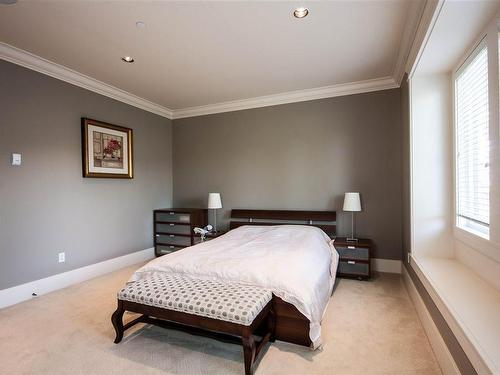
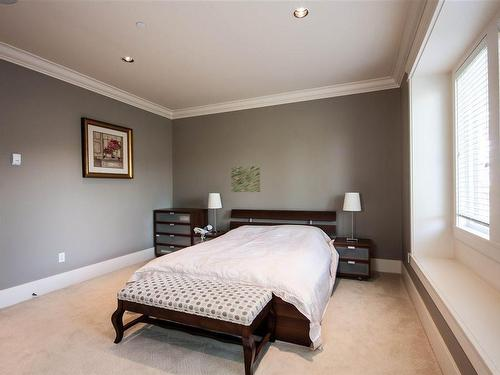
+ wall art [230,165,261,193]
